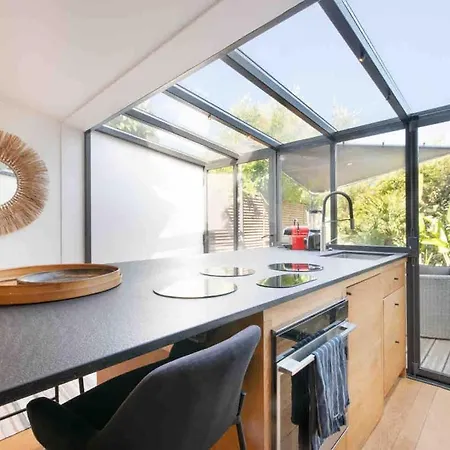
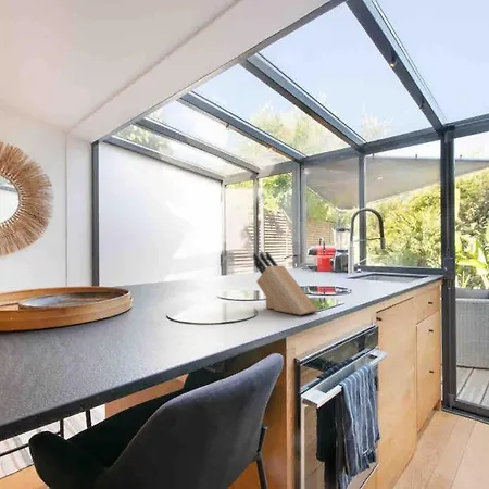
+ knife block [252,251,318,316]
